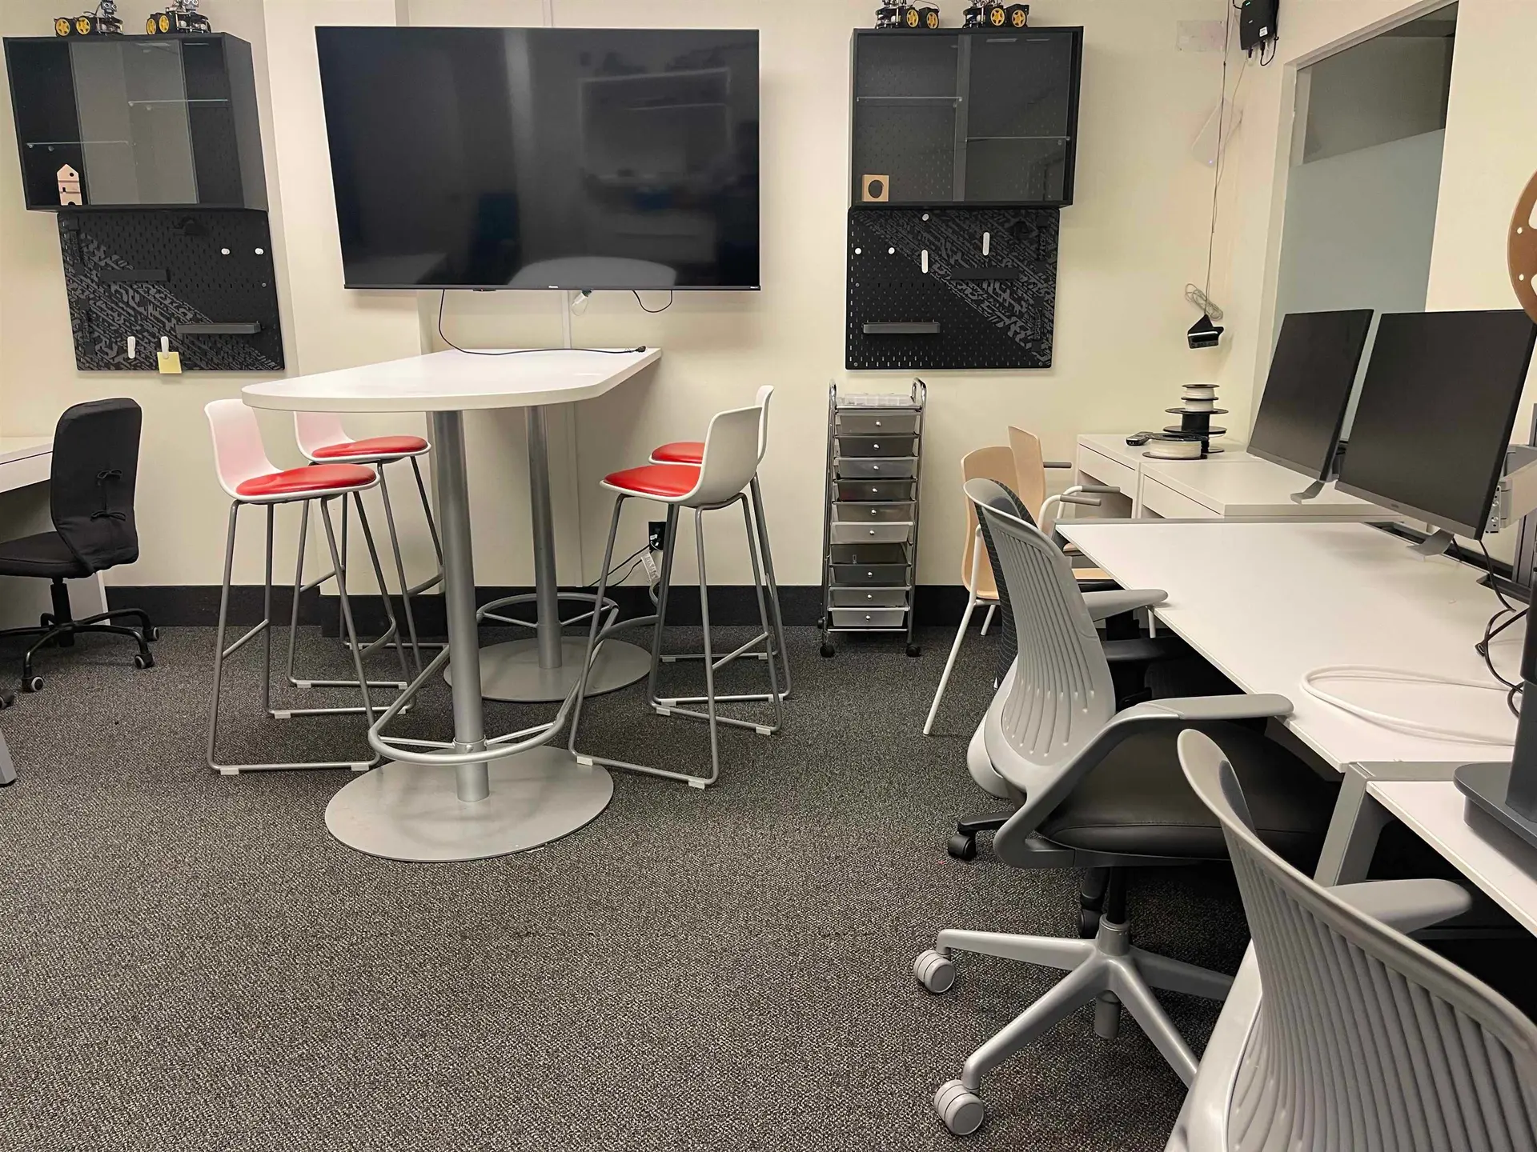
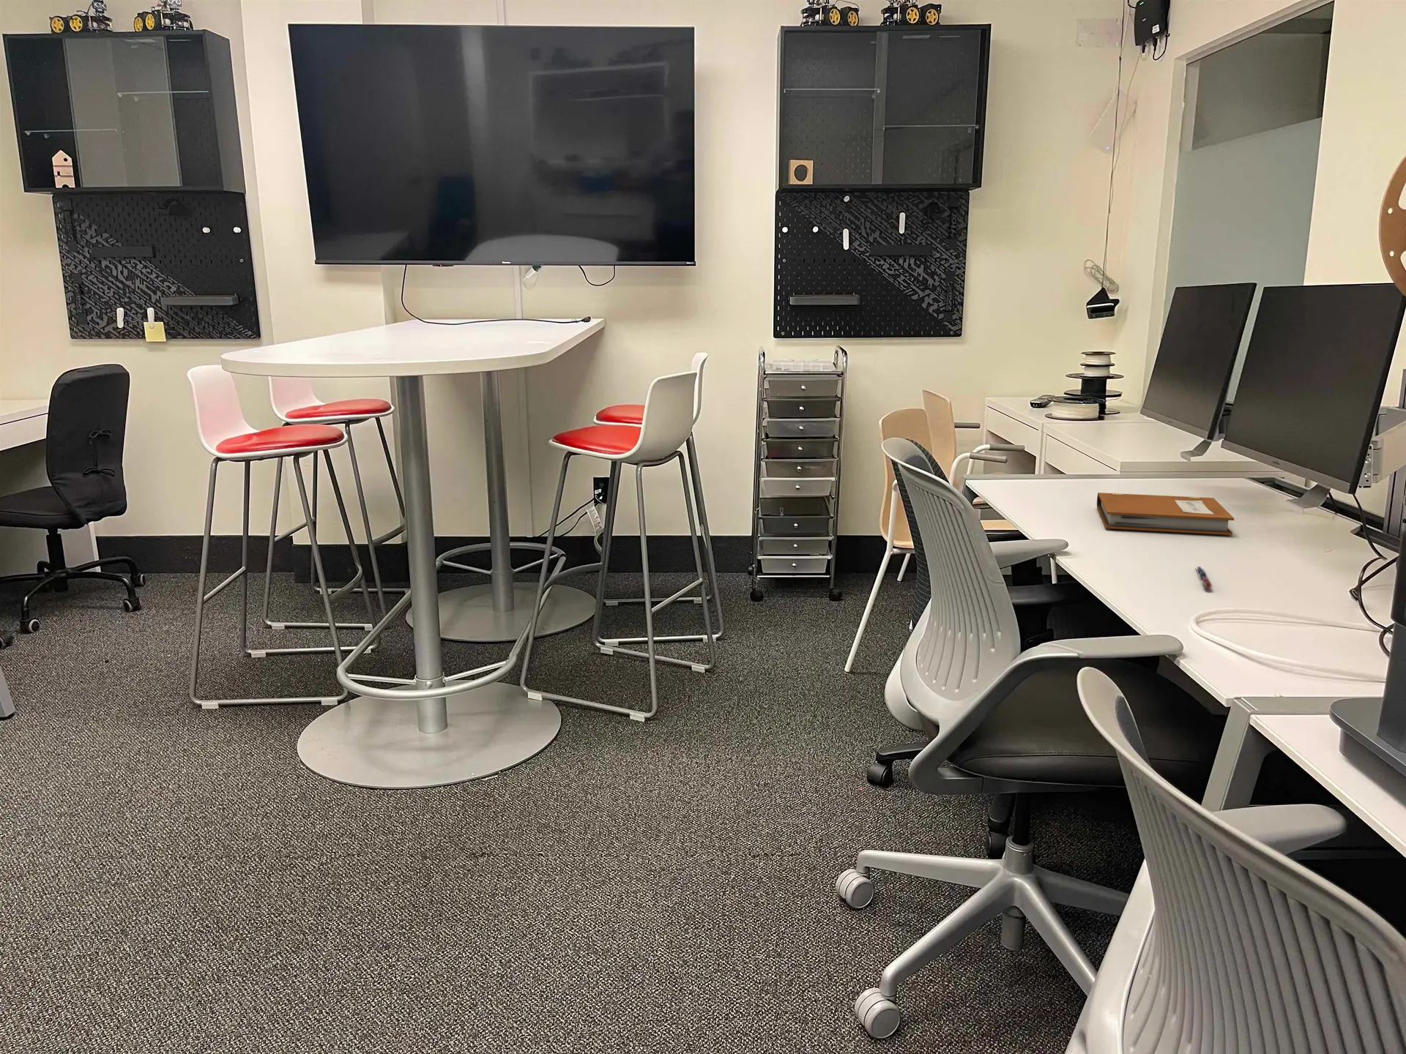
+ pen [1195,566,1213,589]
+ notebook [1096,492,1234,536]
